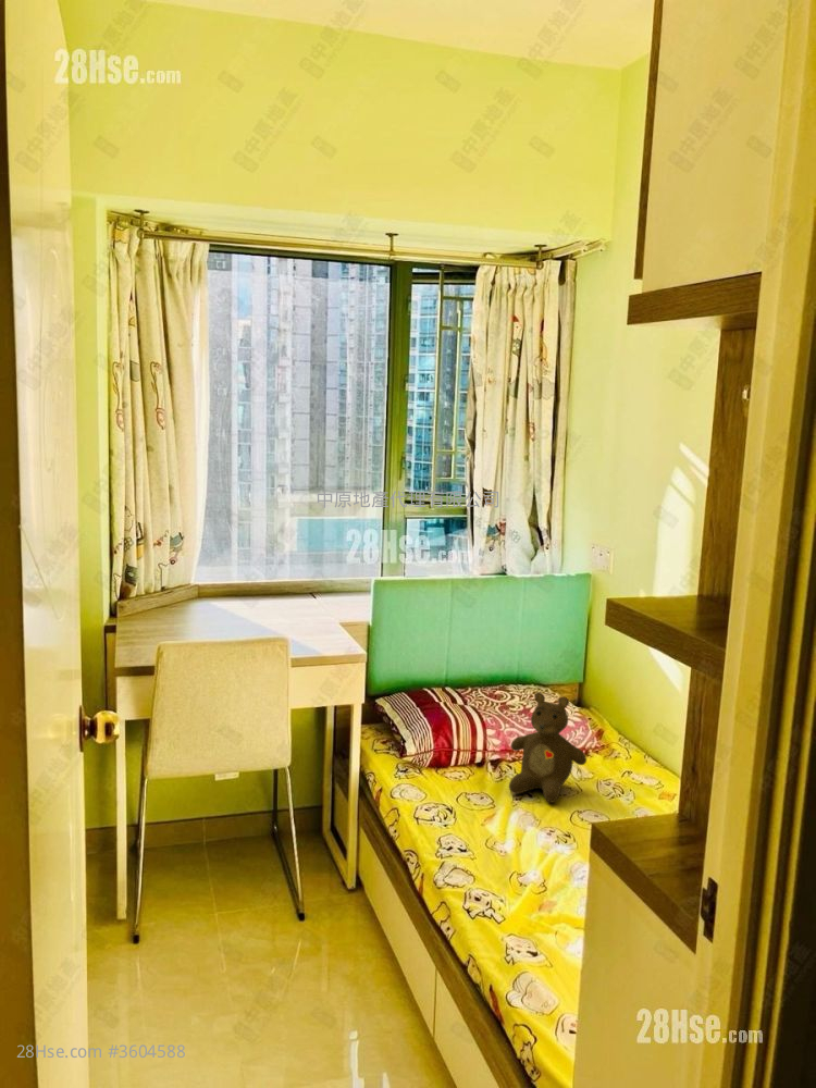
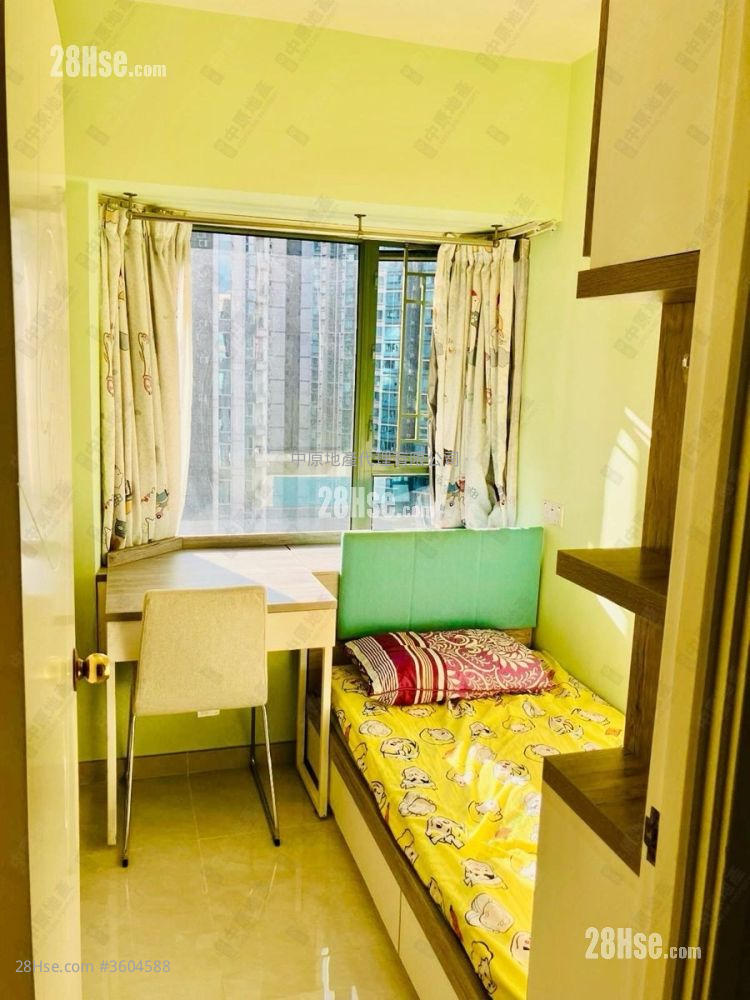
- teddy bear [508,691,588,804]
